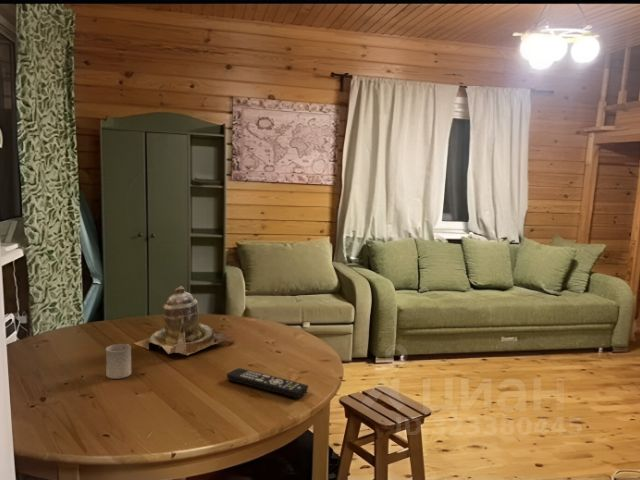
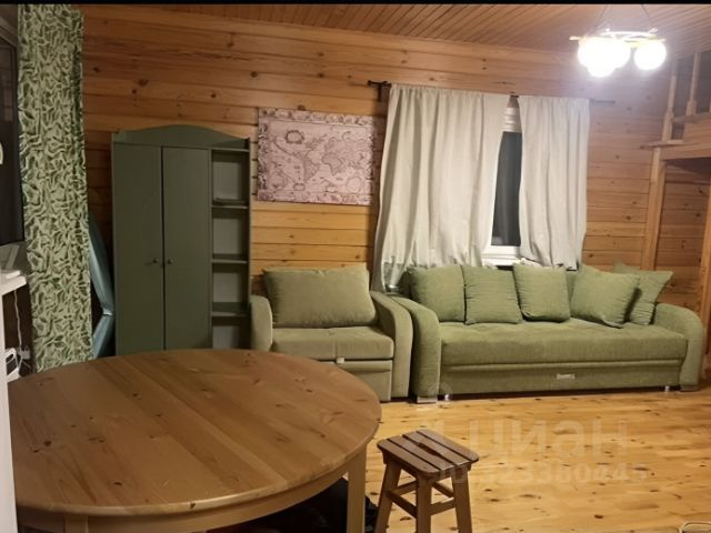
- remote control [226,367,309,399]
- cup [105,343,132,380]
- teapot [132,285,234,356]
